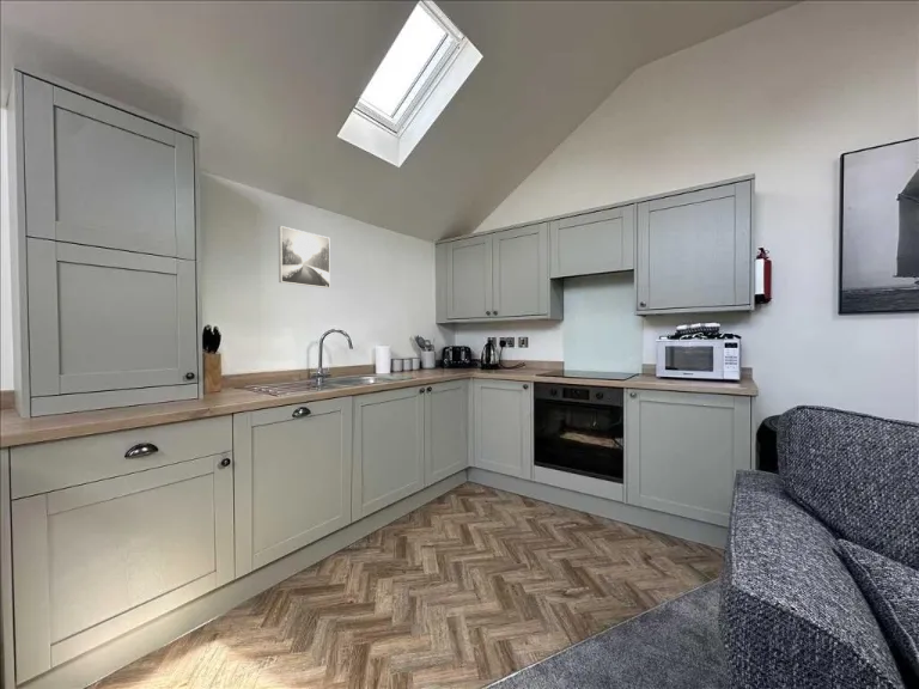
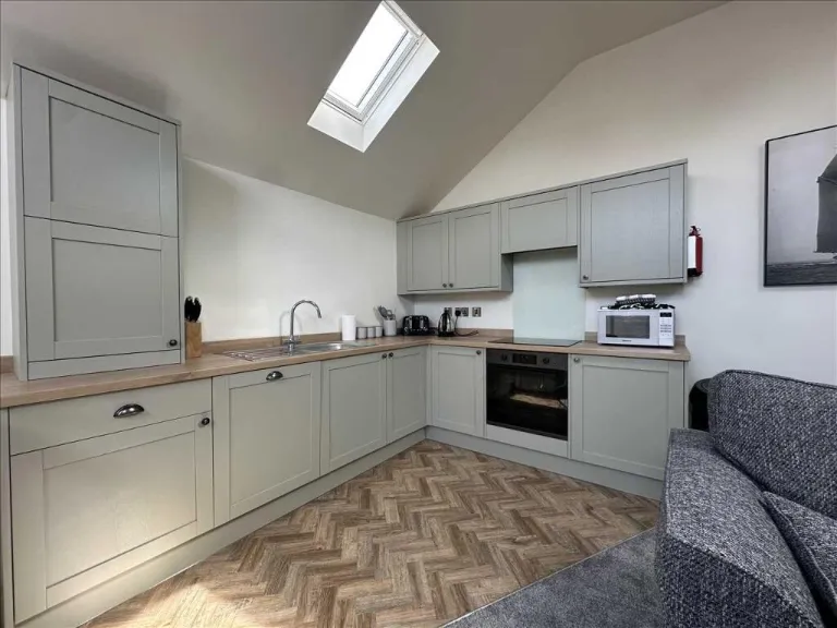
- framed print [278,225,331,289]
